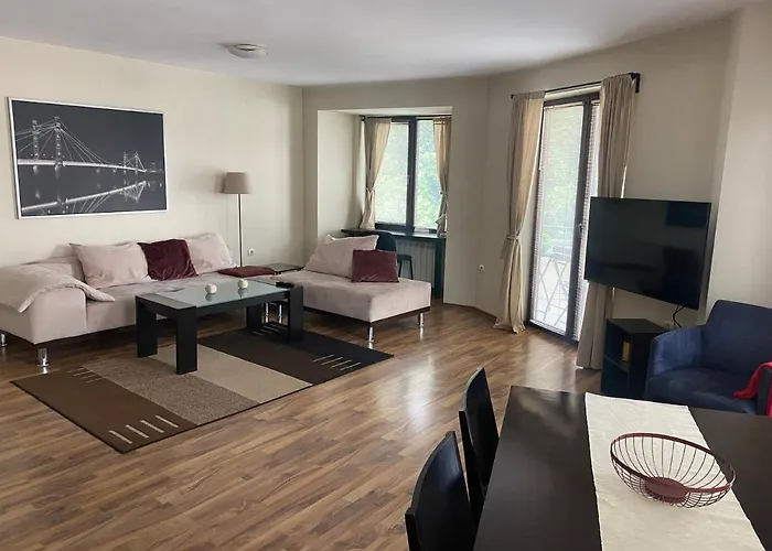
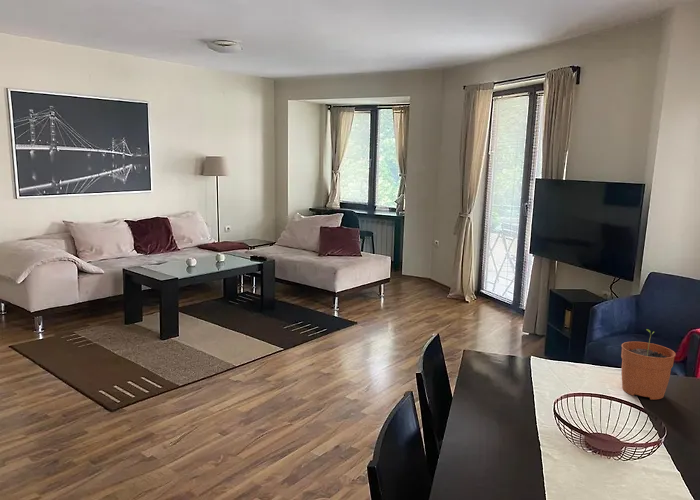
+ plant pot [620,328,677,401]
